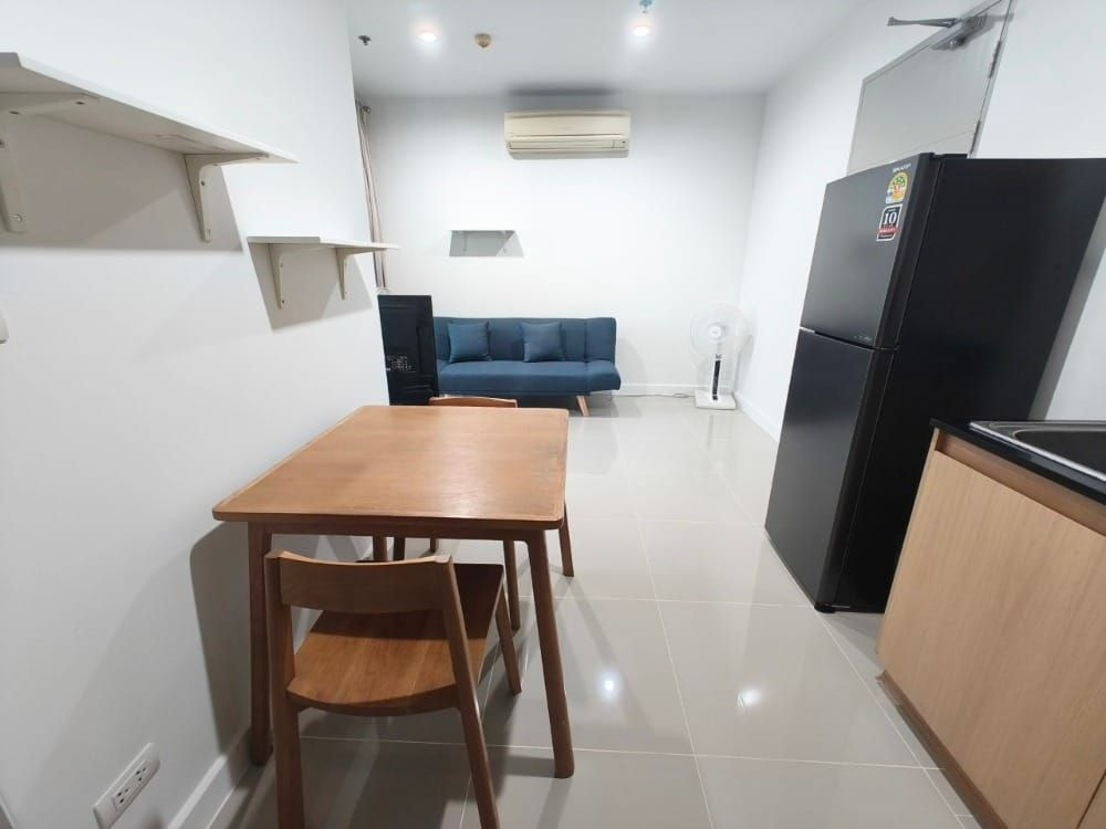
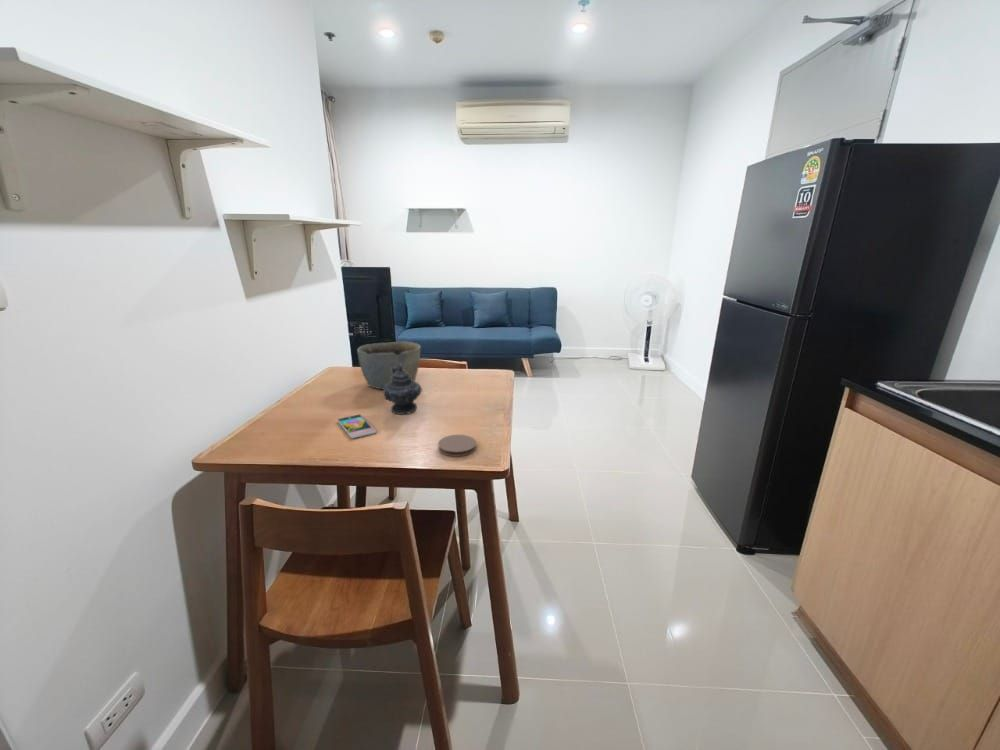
+ coaster [437,434,477,458]
+ teapot [382,363,422,416]
+ smartphone [336,413,377,439]
+ bowl [356,340,422,390]
